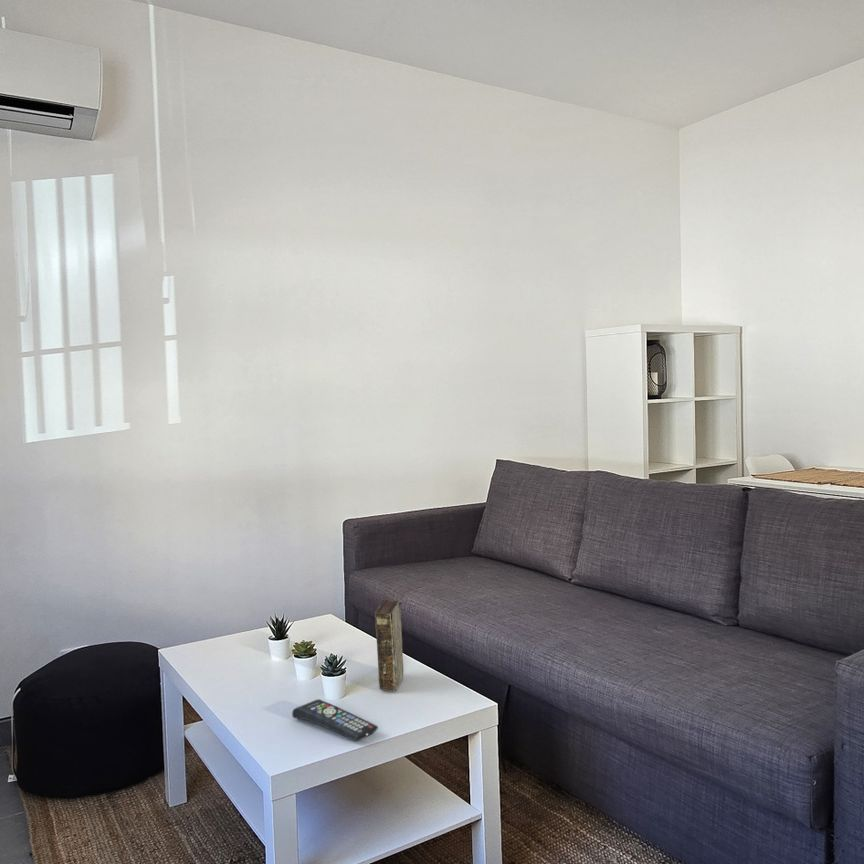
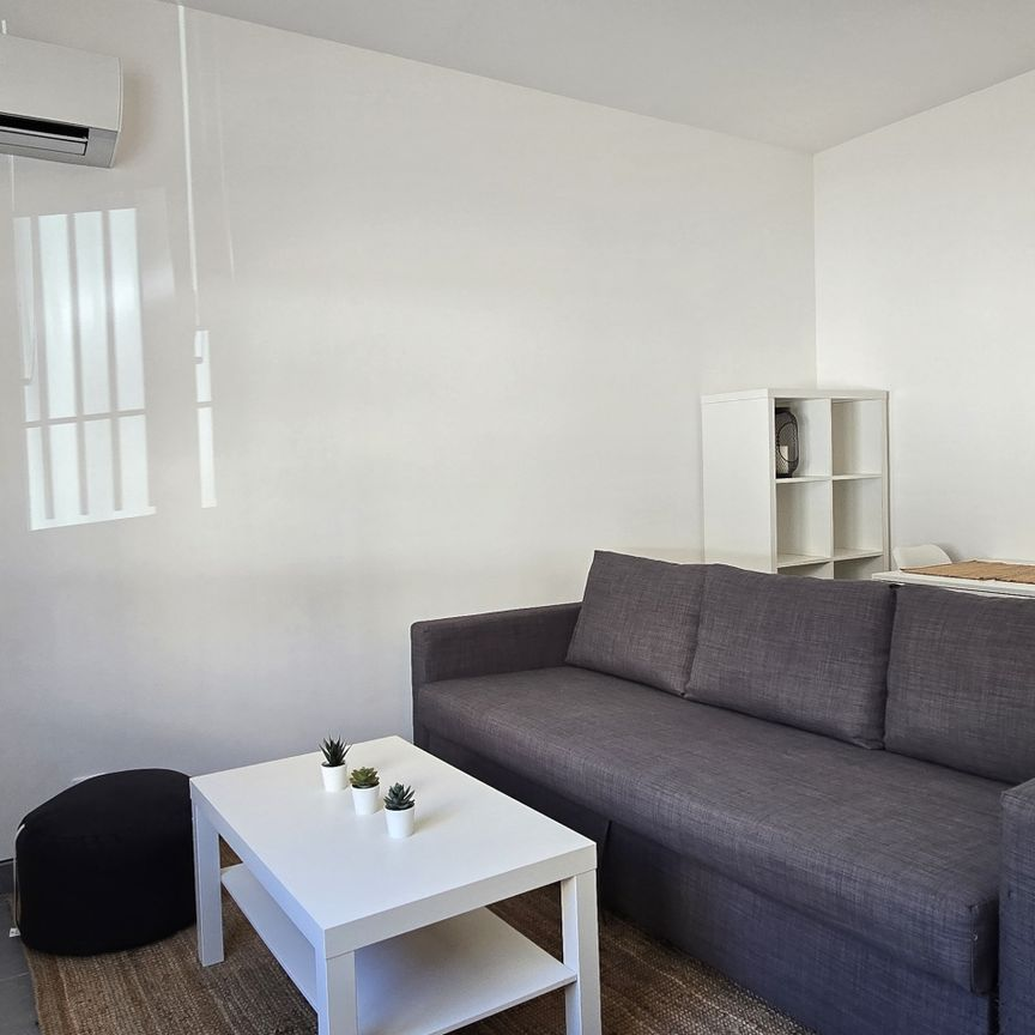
- remote control [291,698,379,742]
- book [374,598,404,692]
